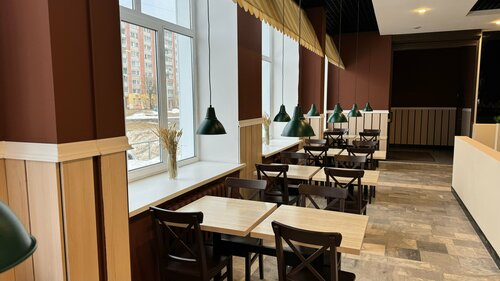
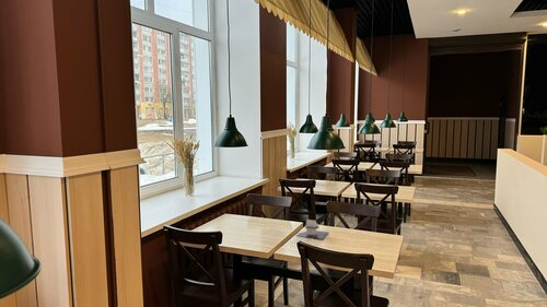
+ napkin holder [294,219,329,240]
